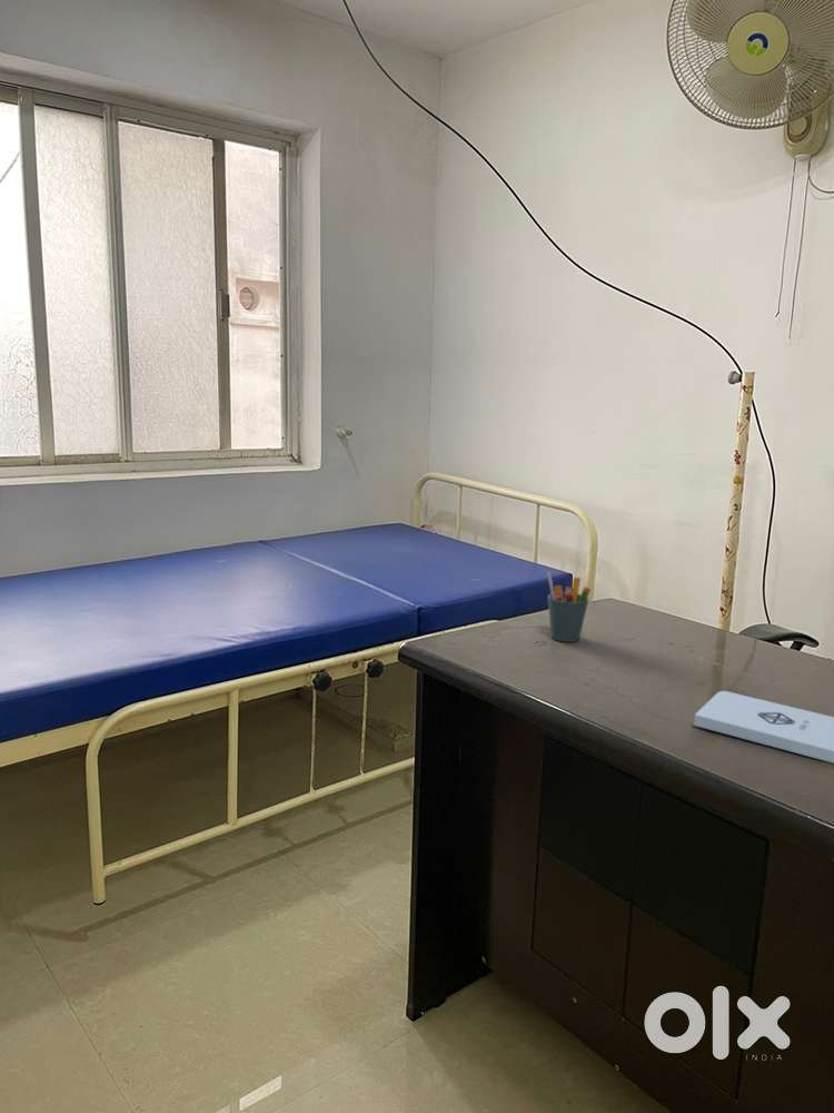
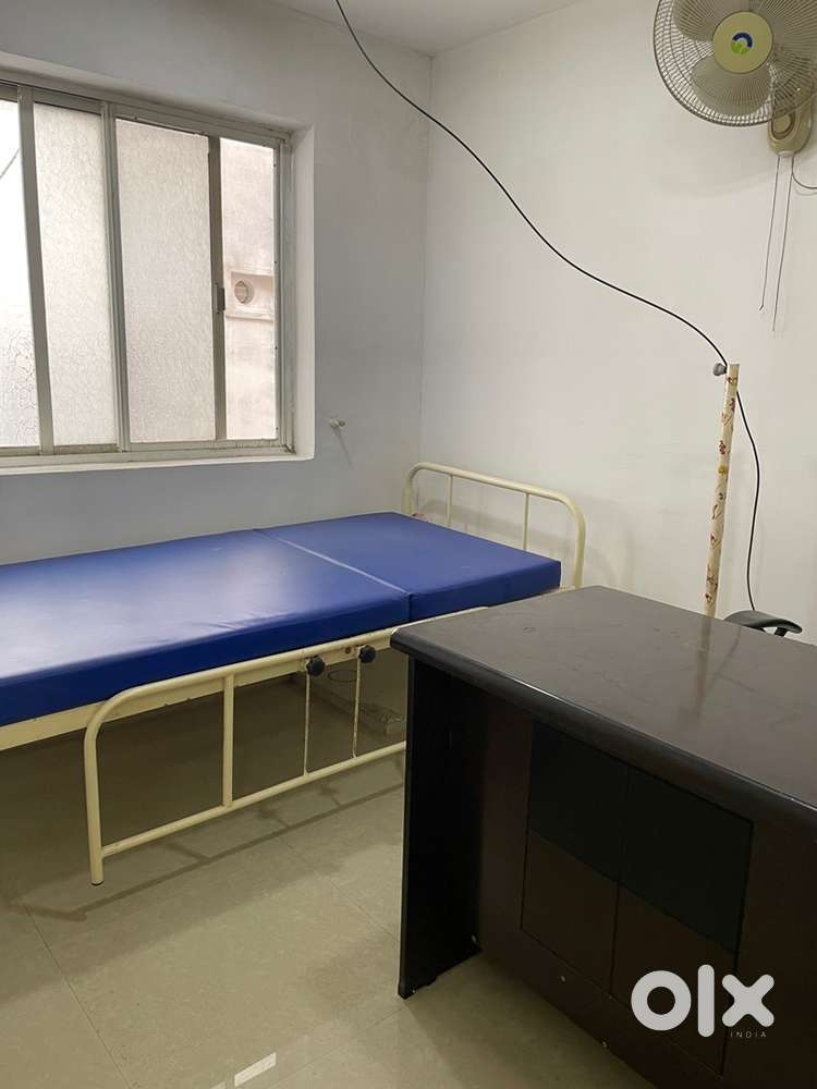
- pen holder [546,571,592,643]
- notepad [693,690,834,765]
